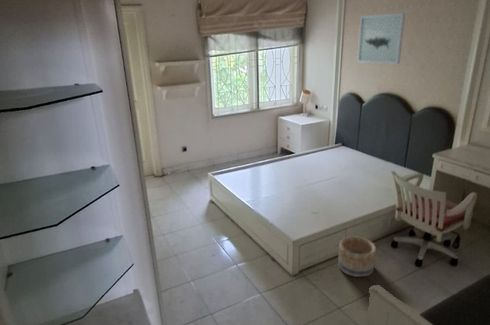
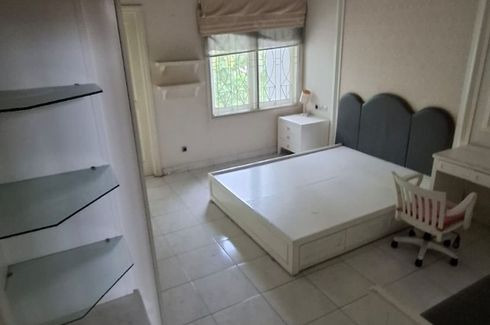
- wall art [356,12,406,65]
- basket [337,235,377,278]
